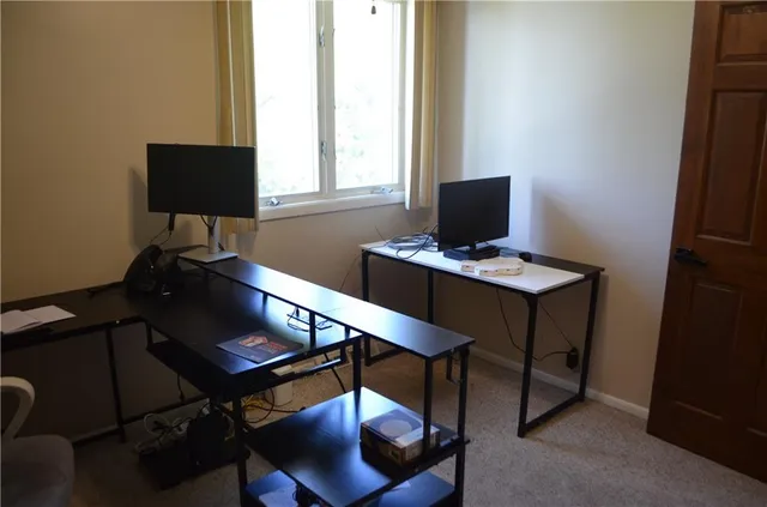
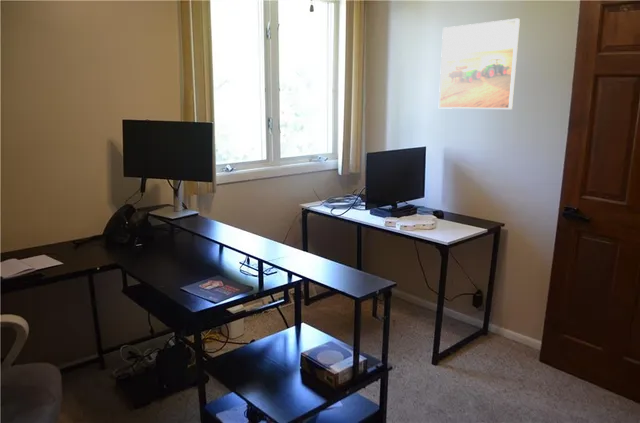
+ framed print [438,18,521,110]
